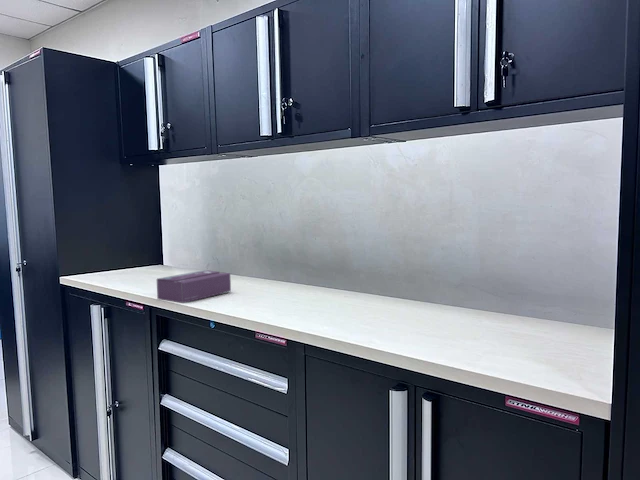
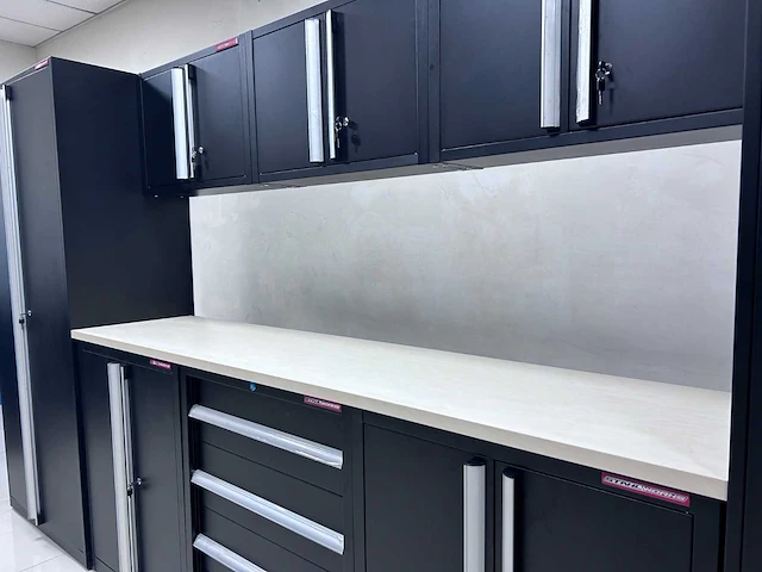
- tissue box [156,269,232,304]
